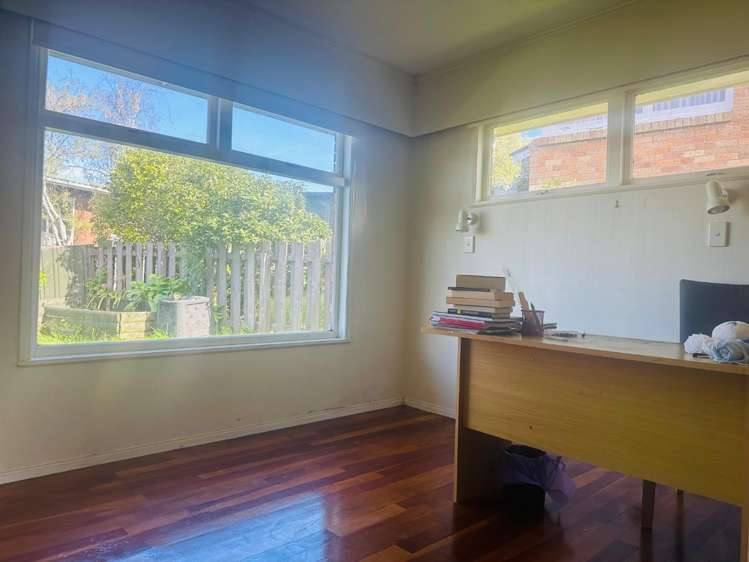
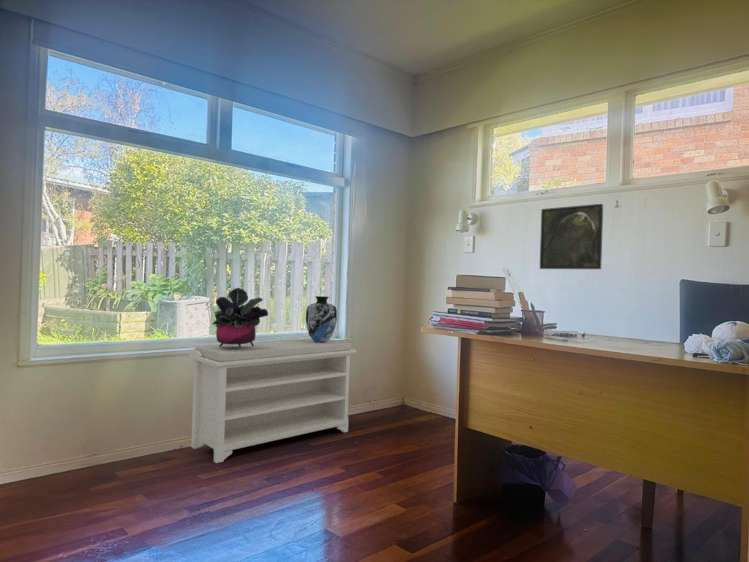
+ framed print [539,203,604,270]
+ bench [188,338,357,464]
+ potted plant [212,287,269,348]
+ vase [305,295,338,343]
